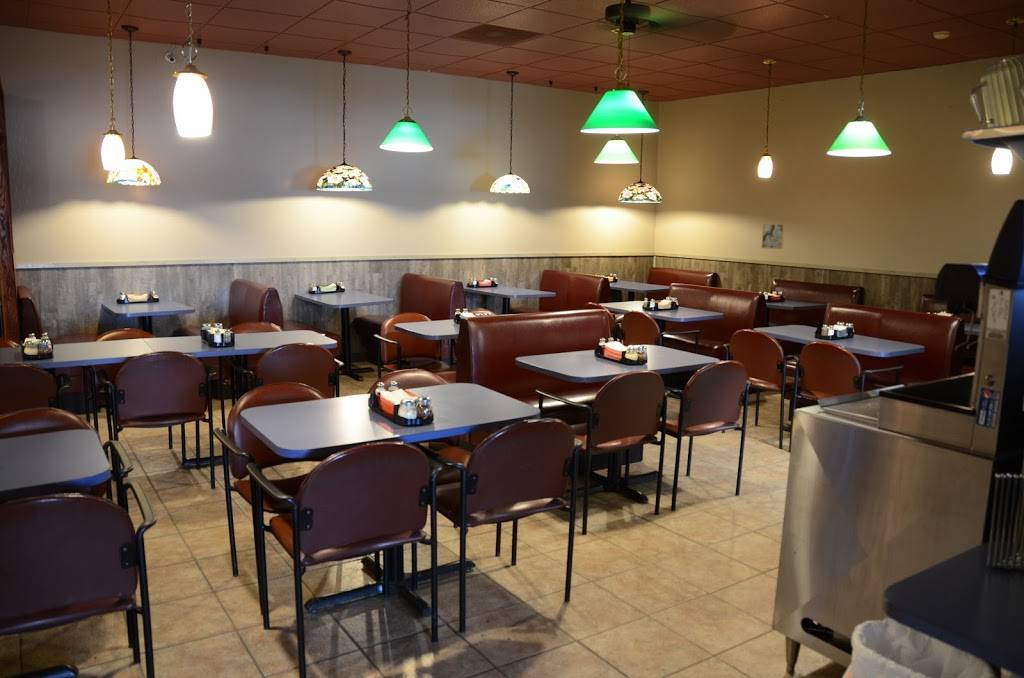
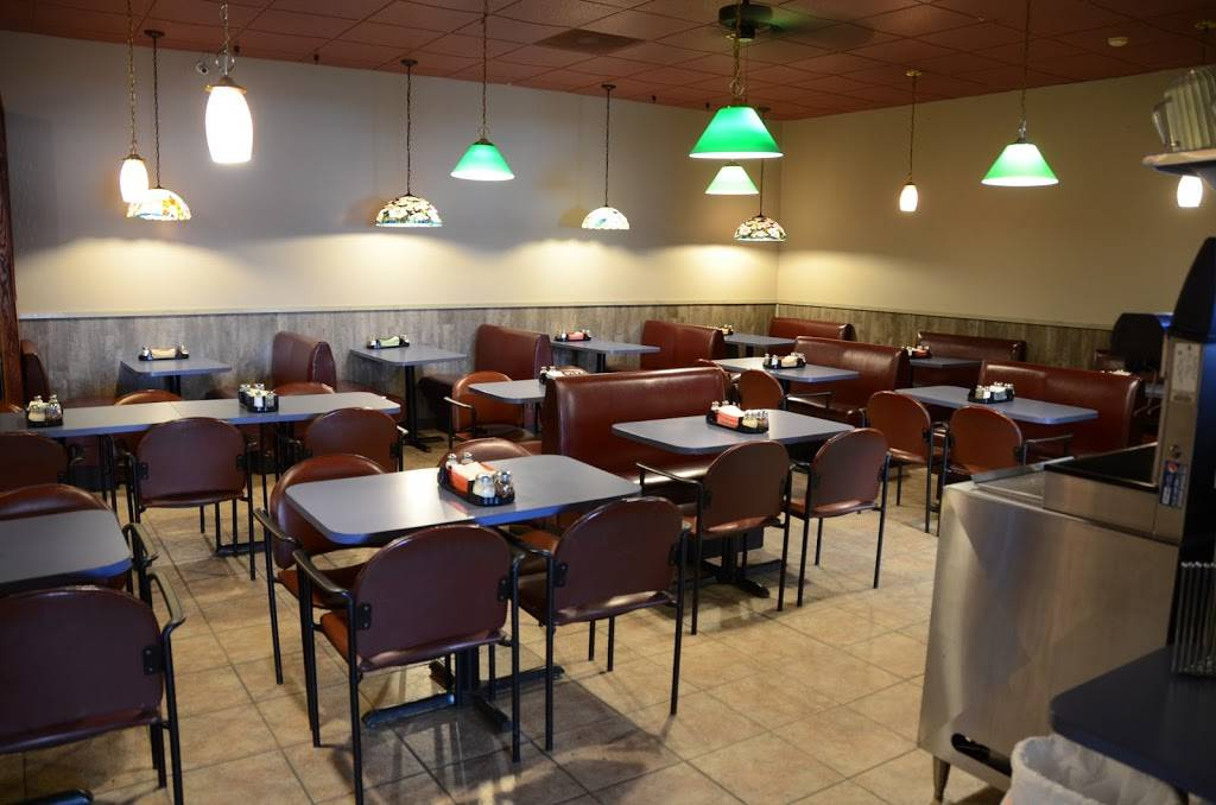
- wall art [760,223,786,250]
